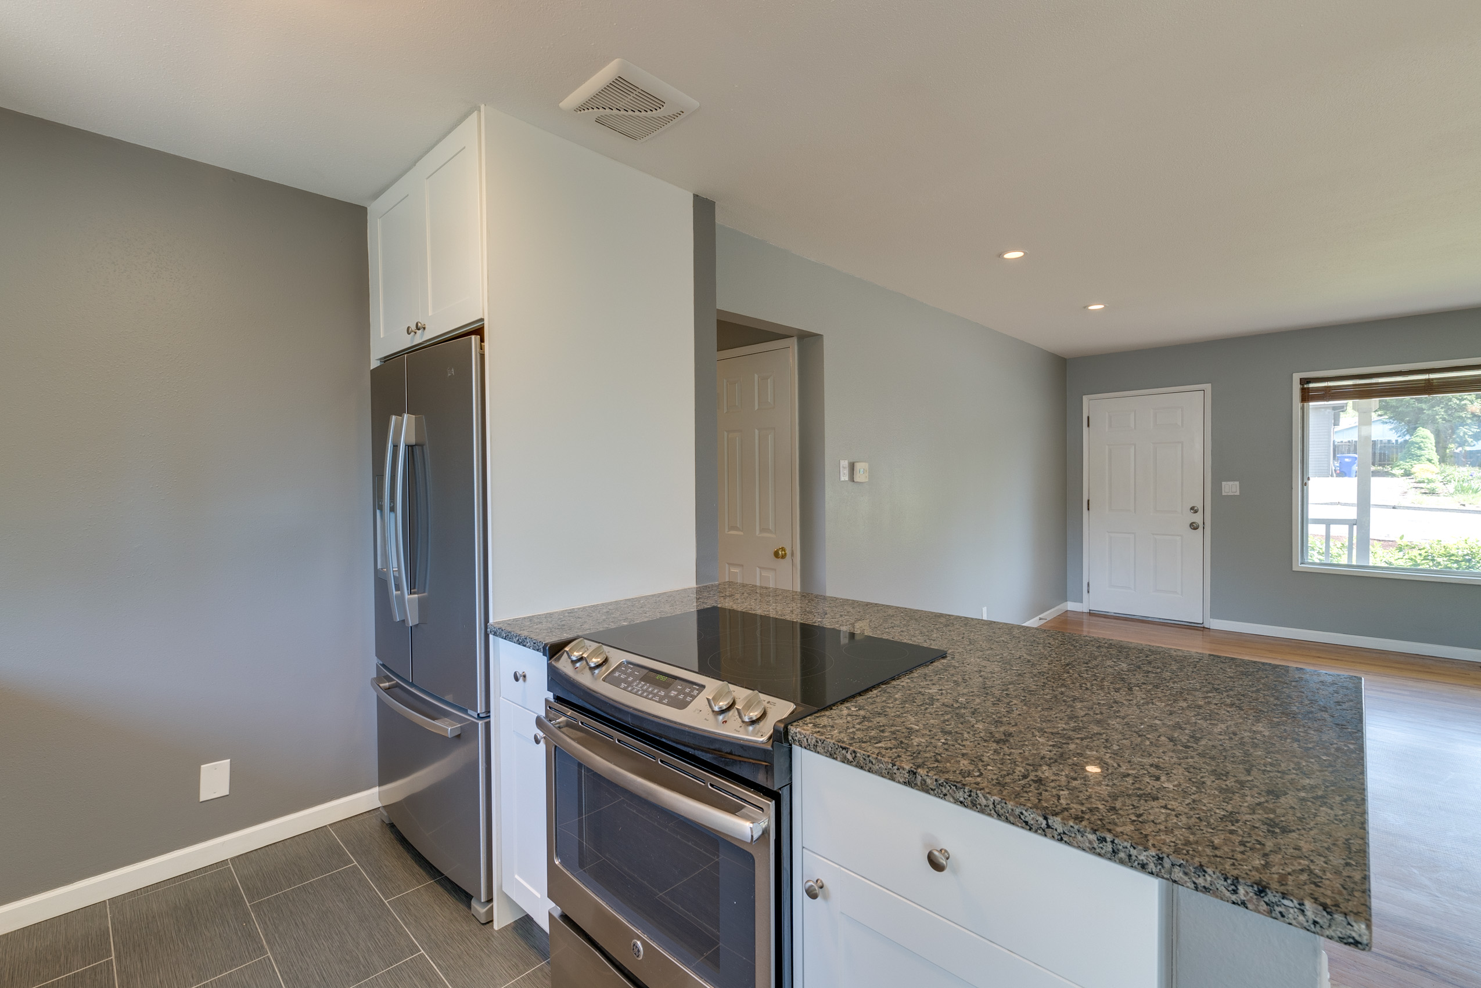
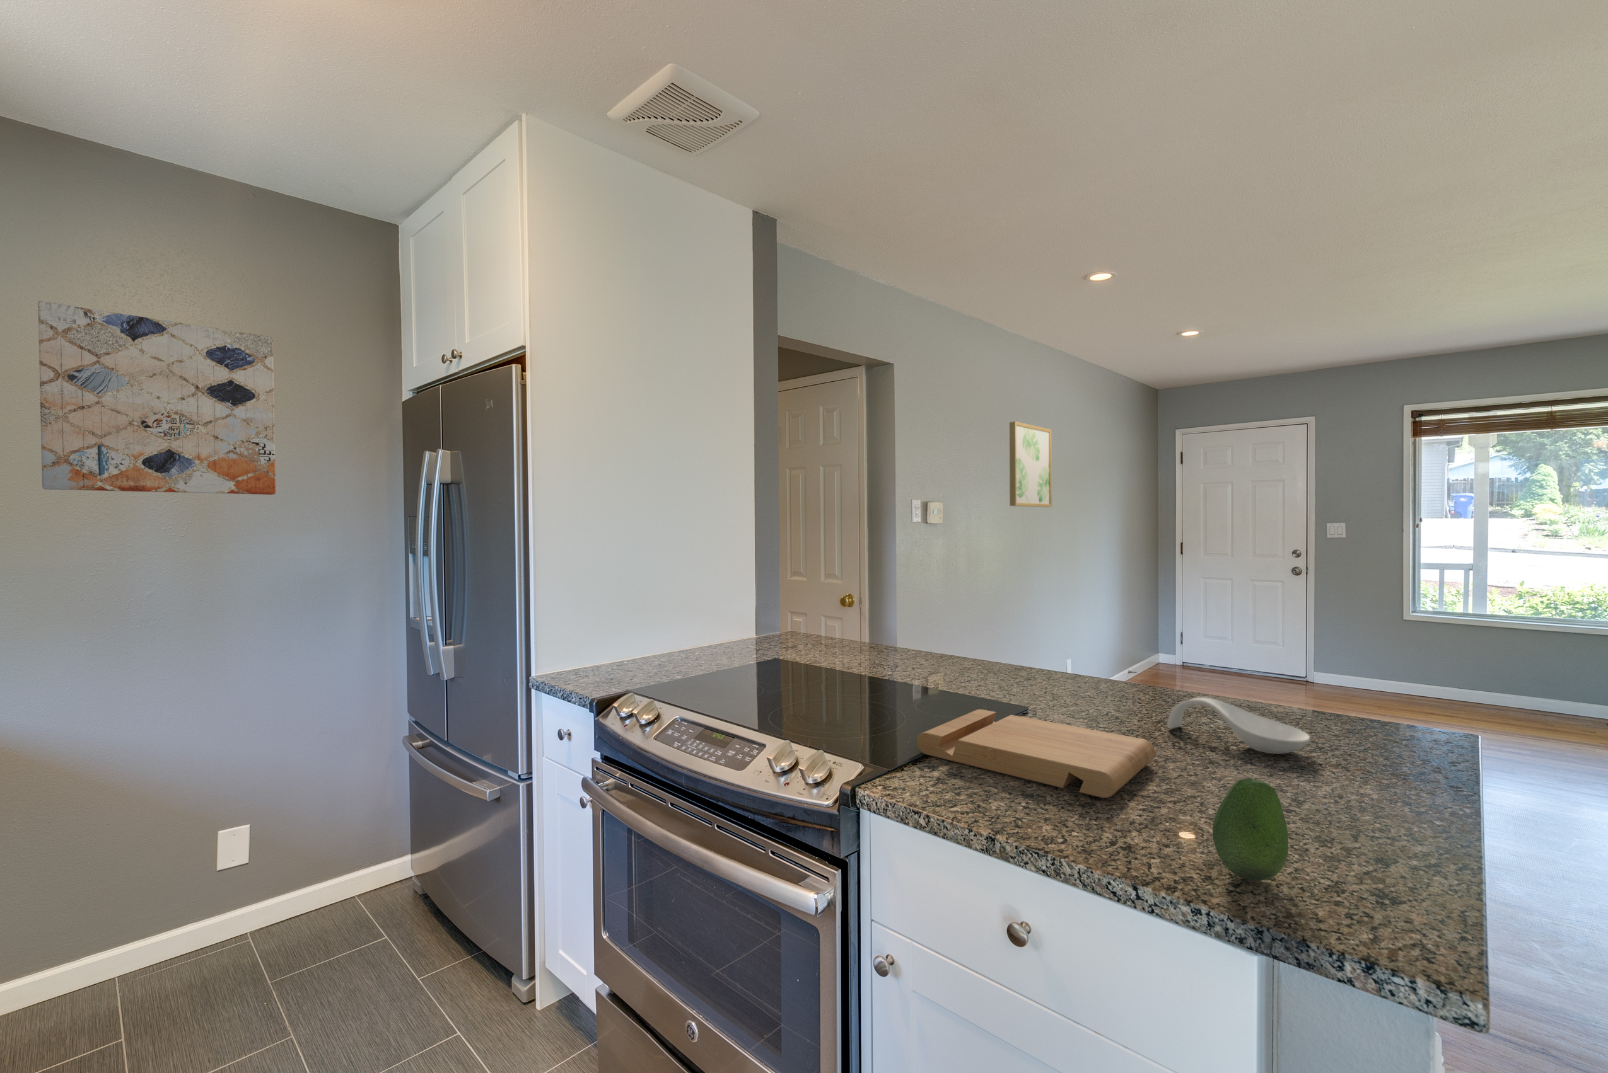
+ wall art [37,301,277,496]
+ spoon rest [1167,697,1311,754]
+ cutting board [917,709,1156,799]
+ wall art [1009,420,1052,508]
+ fruit [1211,777,1289,881]
